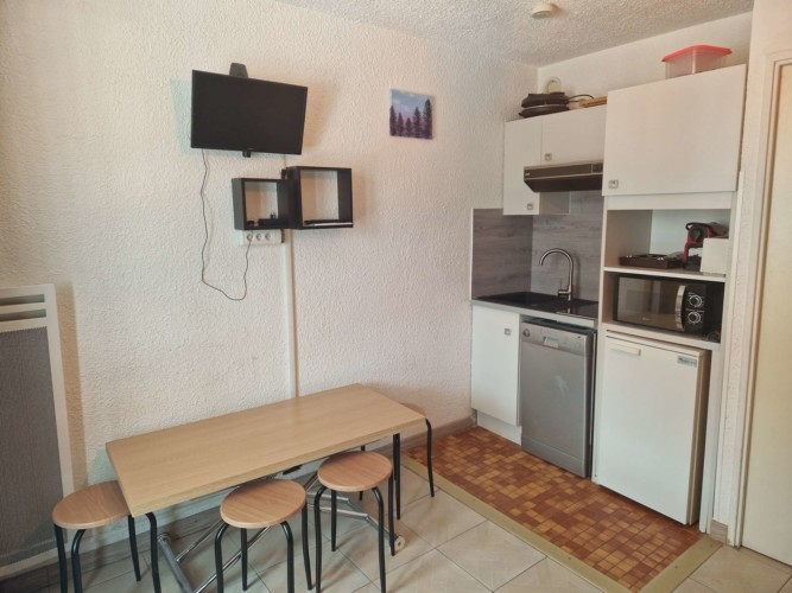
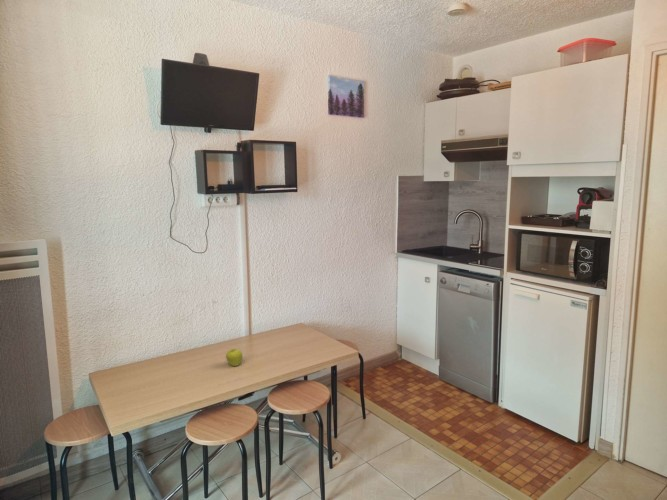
+ fruit [225,348,243,367]
